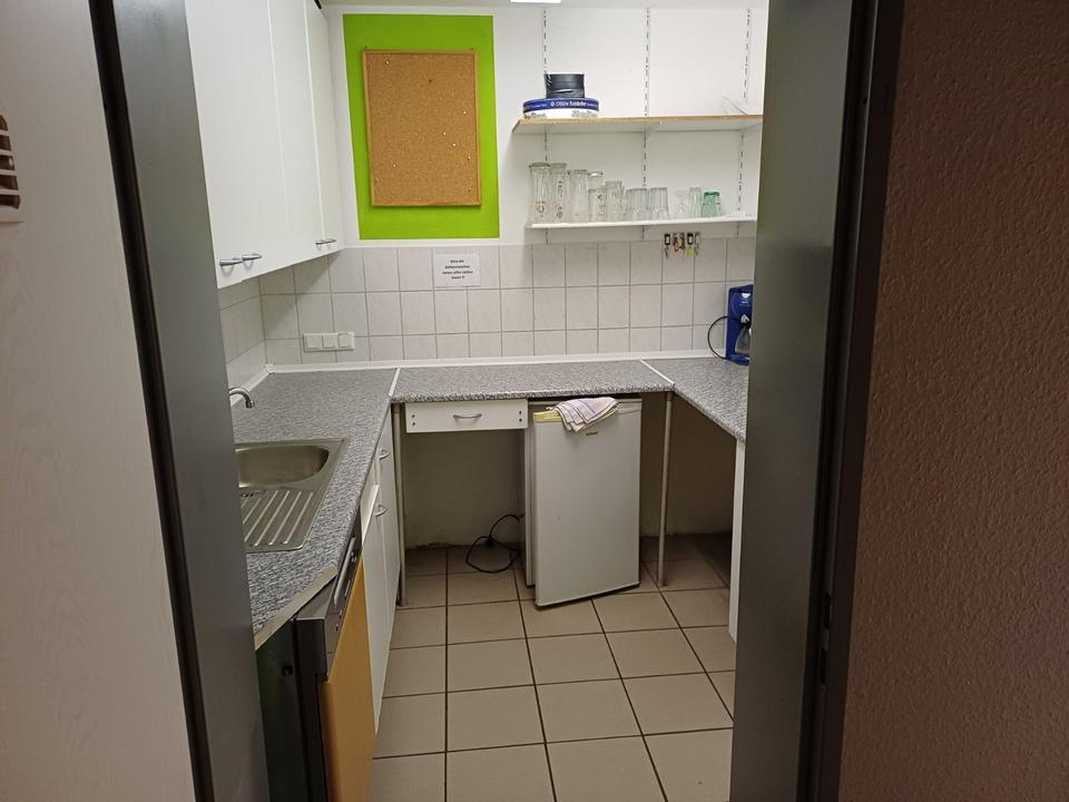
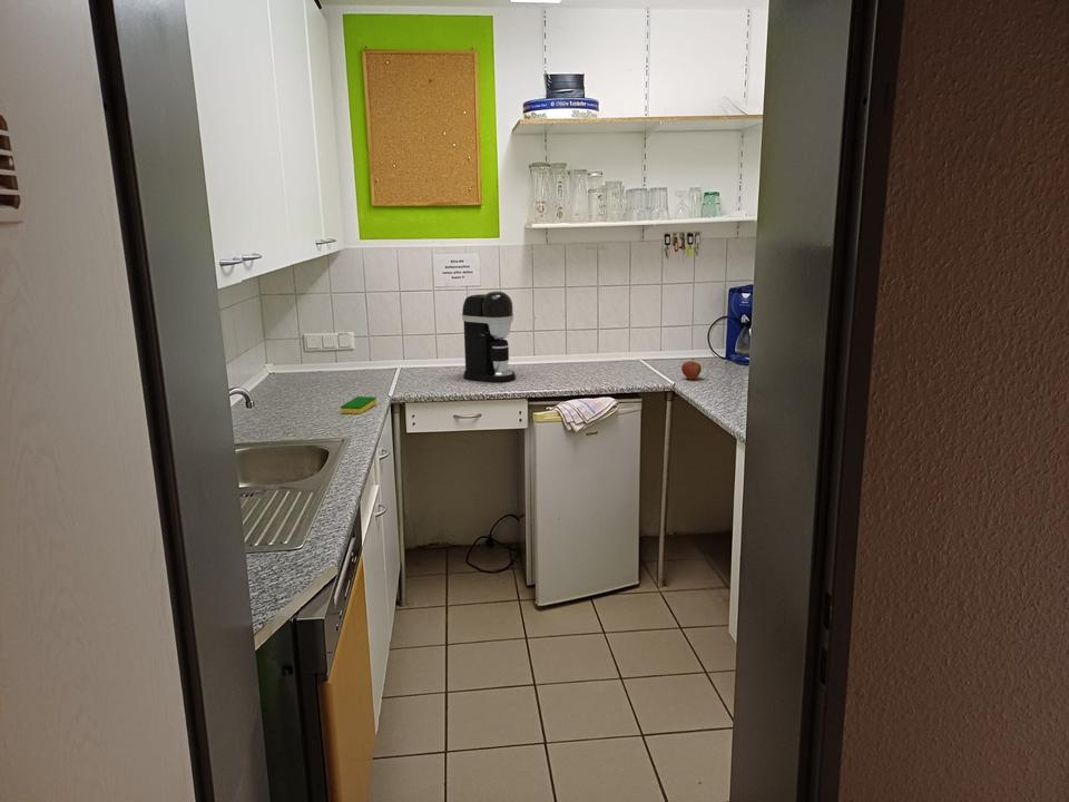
+ apple [680,358,703,381]
+ coffee maker [461,291,517,383]
+ dish sponge [340,395,377,415]
